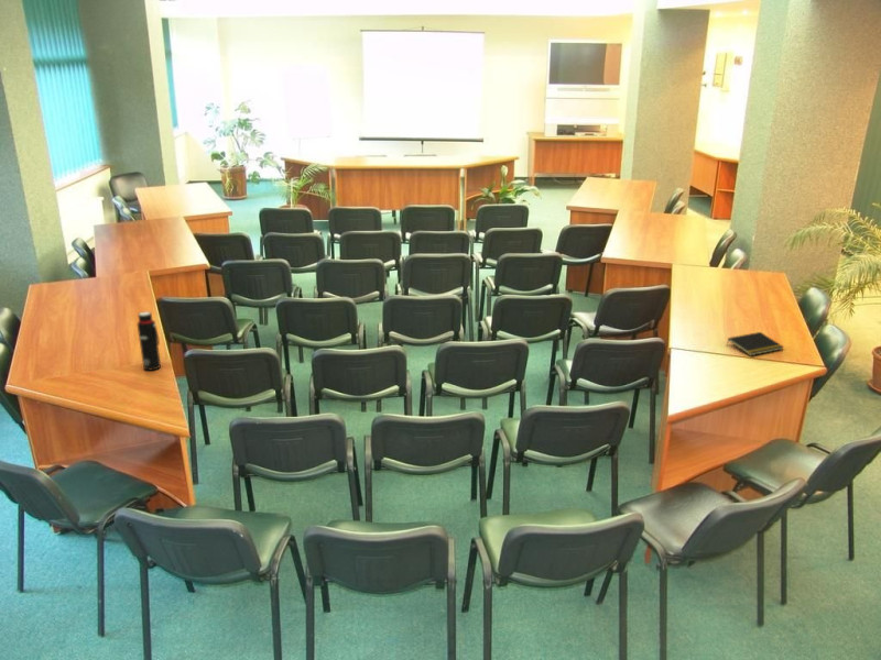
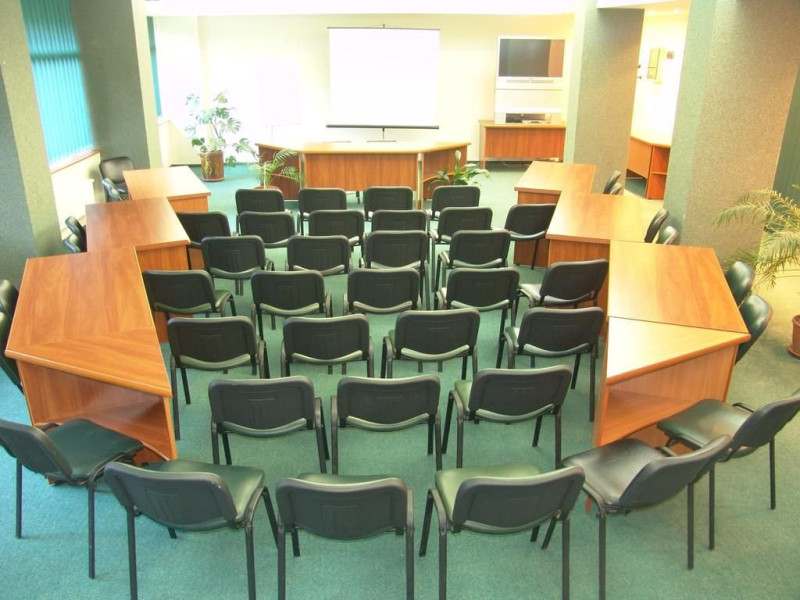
- notepad [726,331,785,356]
- water bottle [137,310,162,372]
